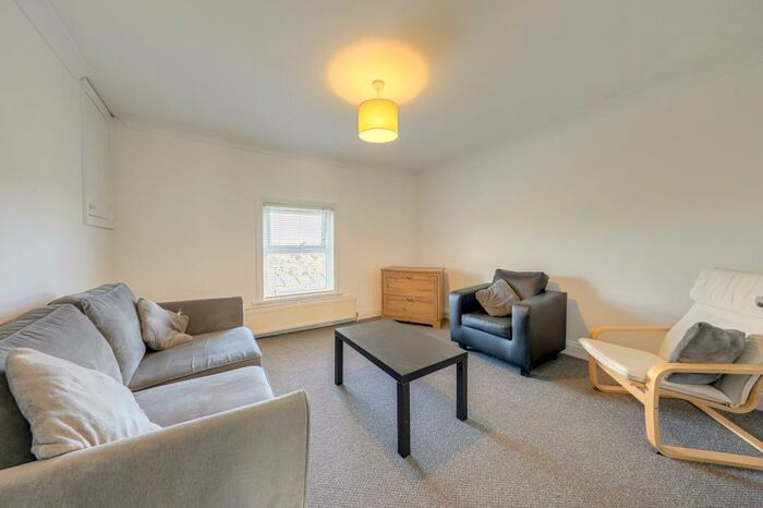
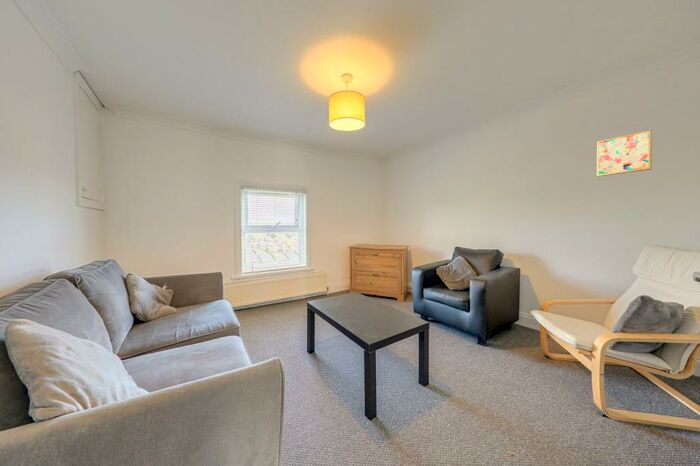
+ wall art [596,129,653,178]
